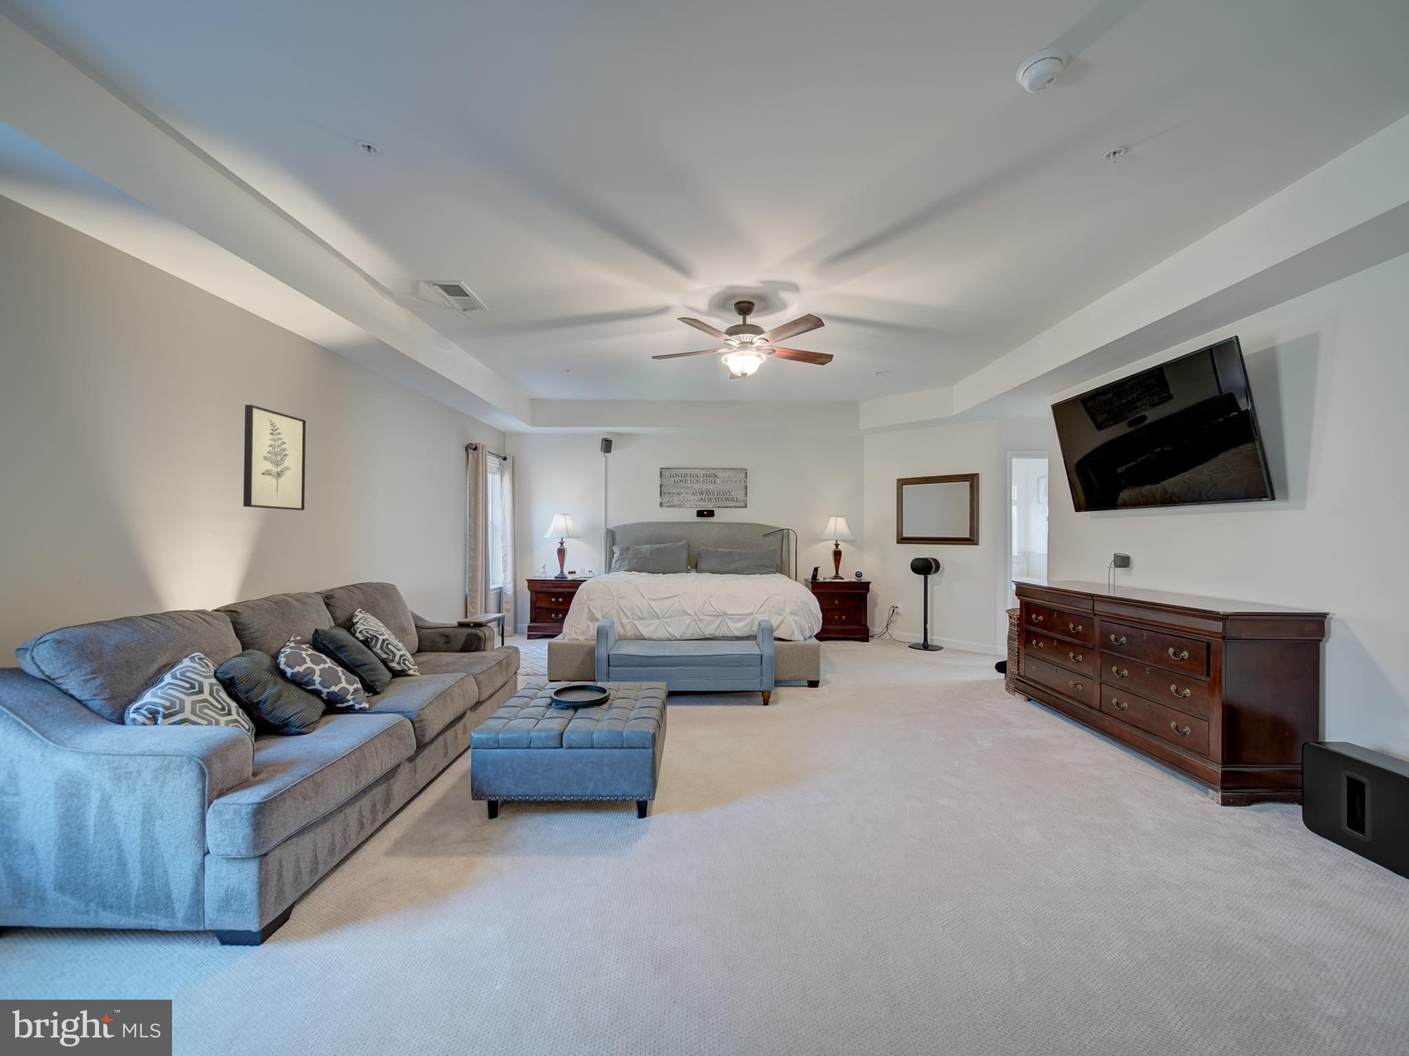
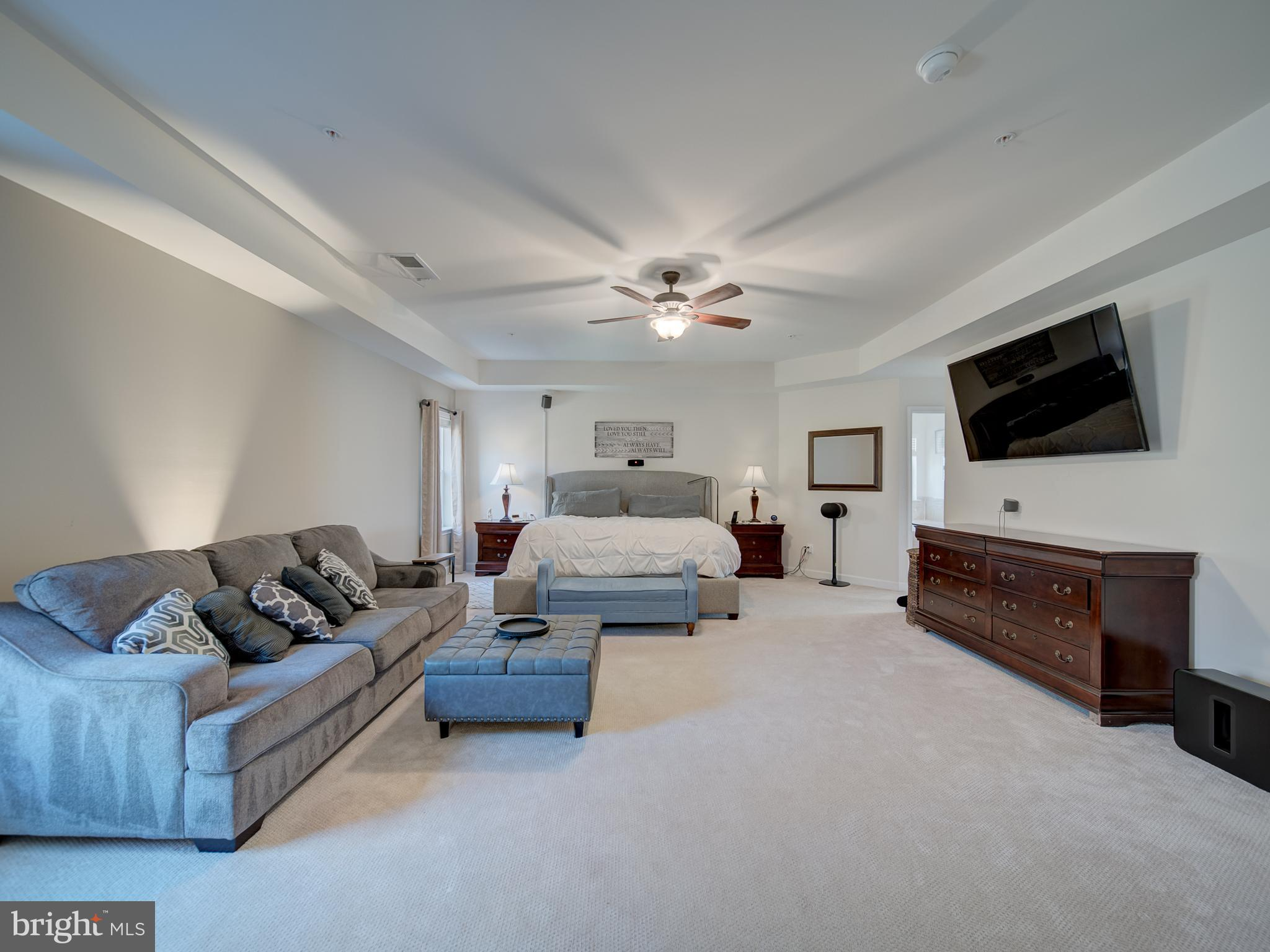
- wall art [243,404,306,511]
